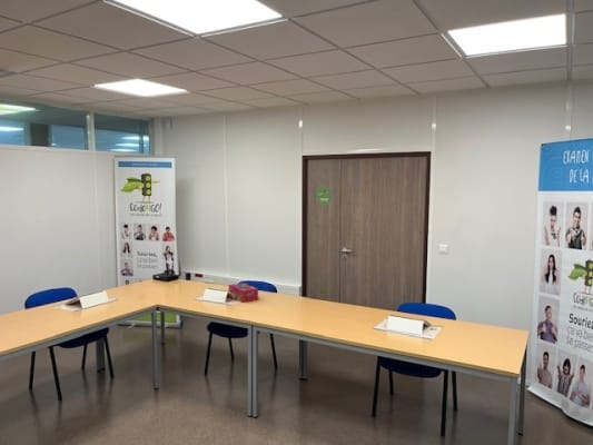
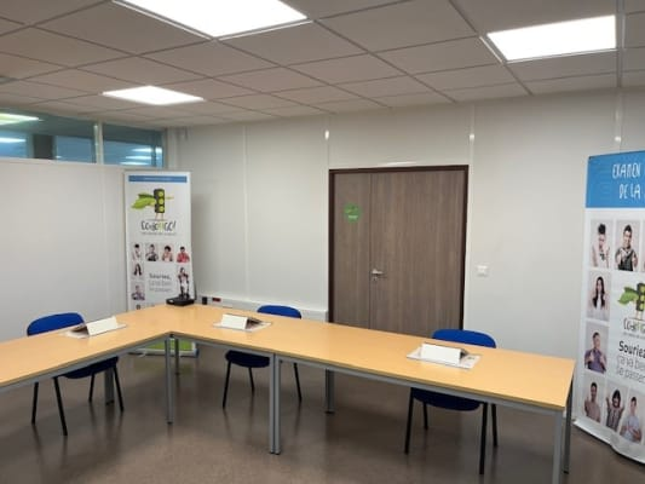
- tissue box [228,281,259,304]
